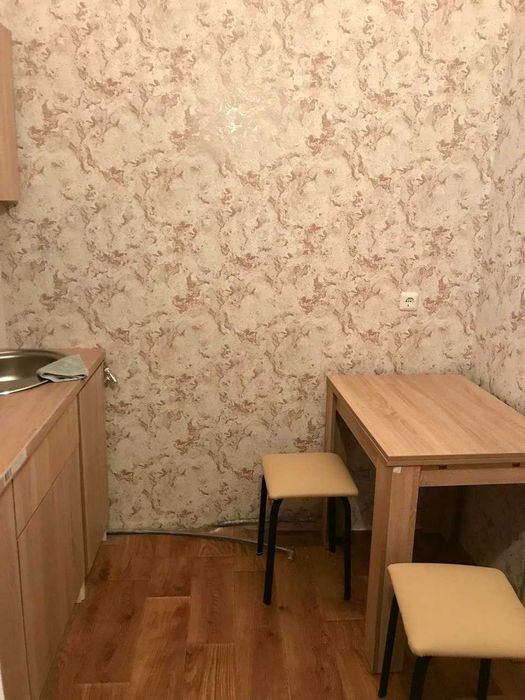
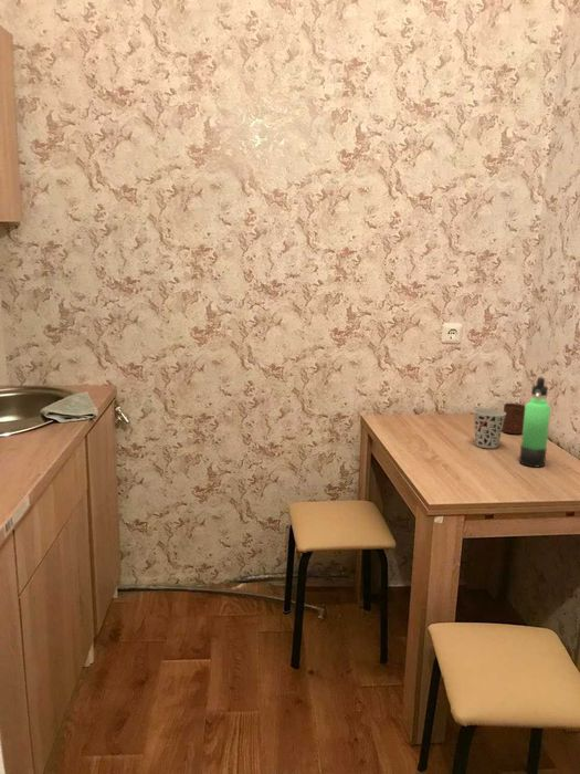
+ thermos bottle [518,376,551,468]
+ cup [502,402,526,435]
+ cup [473,407,506,450]
